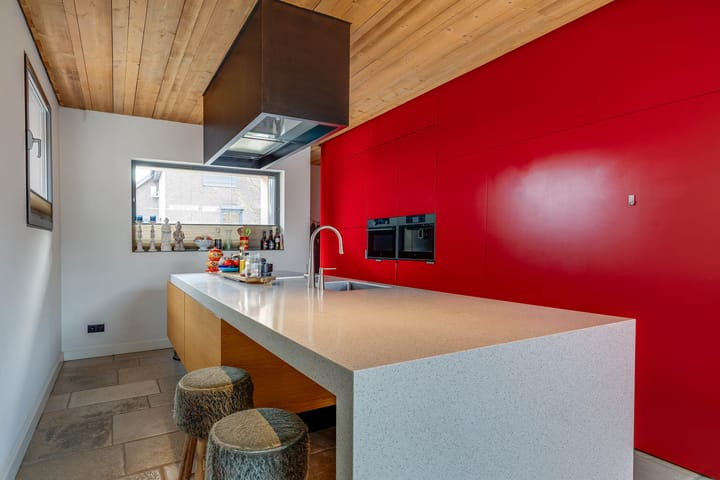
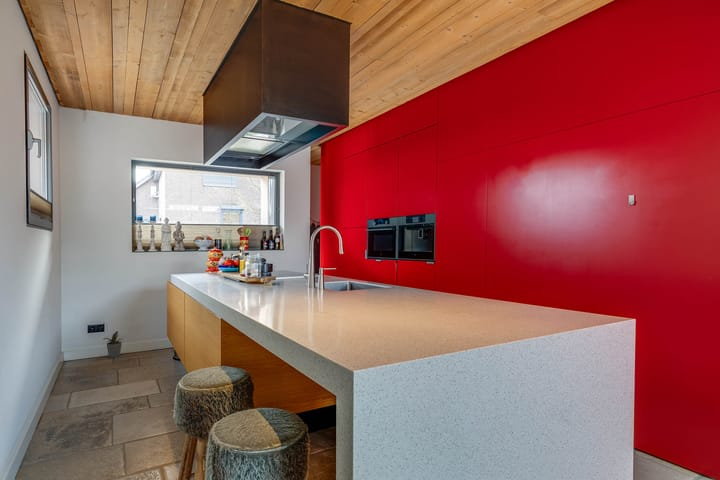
+ potted plant [103,330,125,358]
